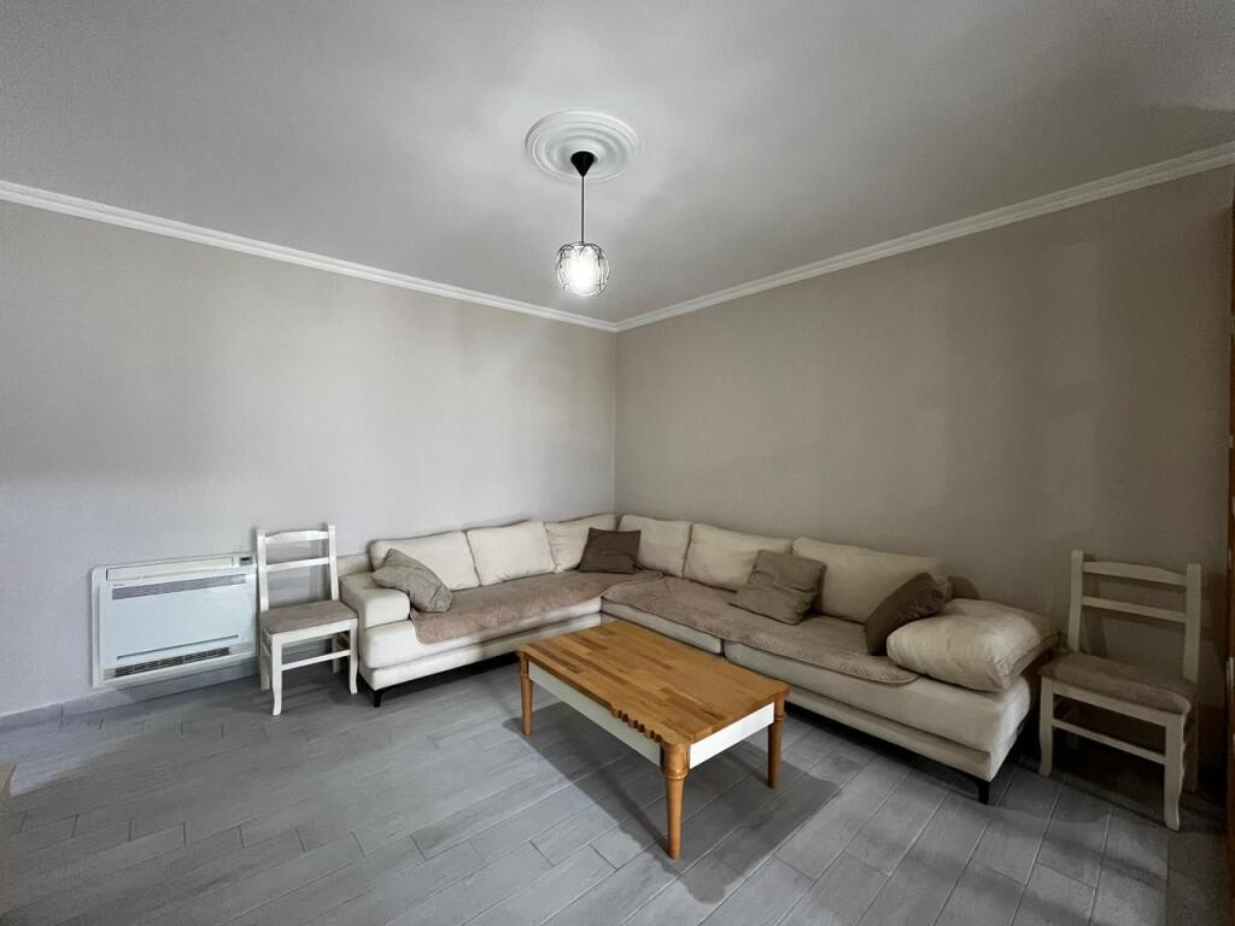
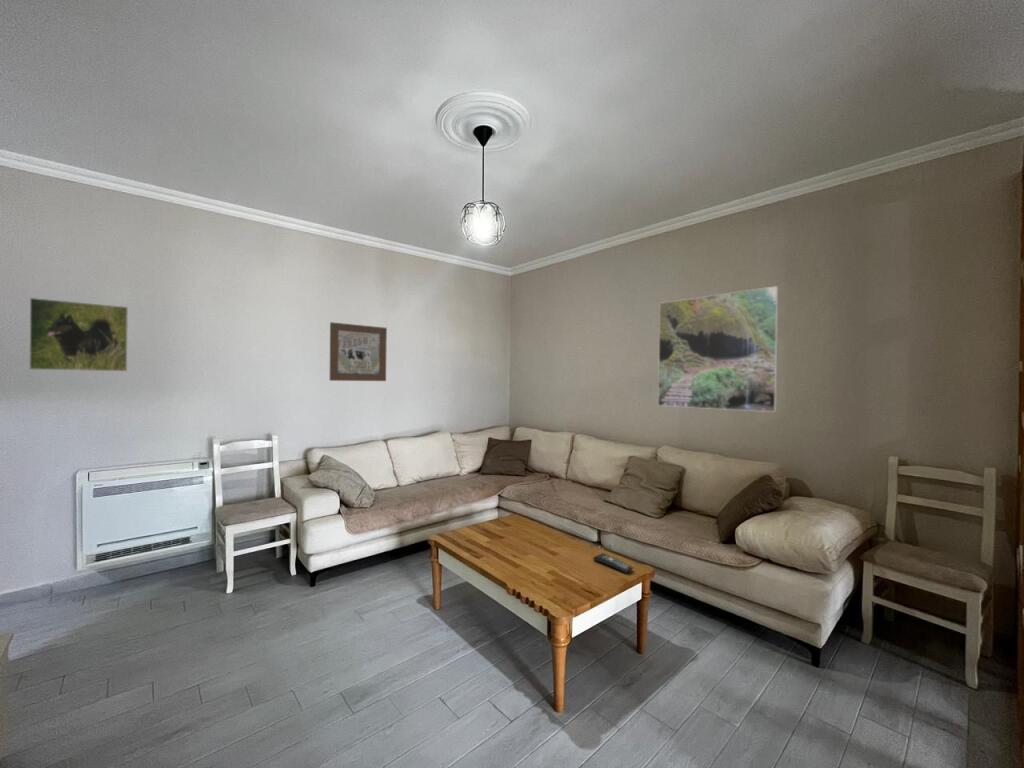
+ remote control [592,552,634,574]
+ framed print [28,297,129,372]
+ wall art [329,321,388,382]
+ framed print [657,285,779,413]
